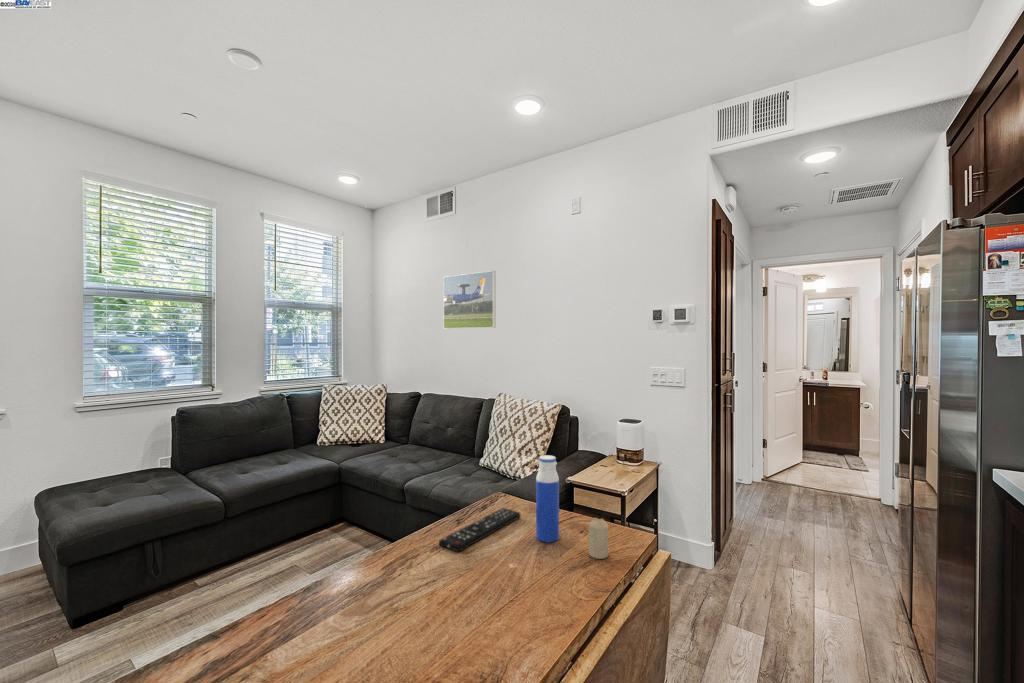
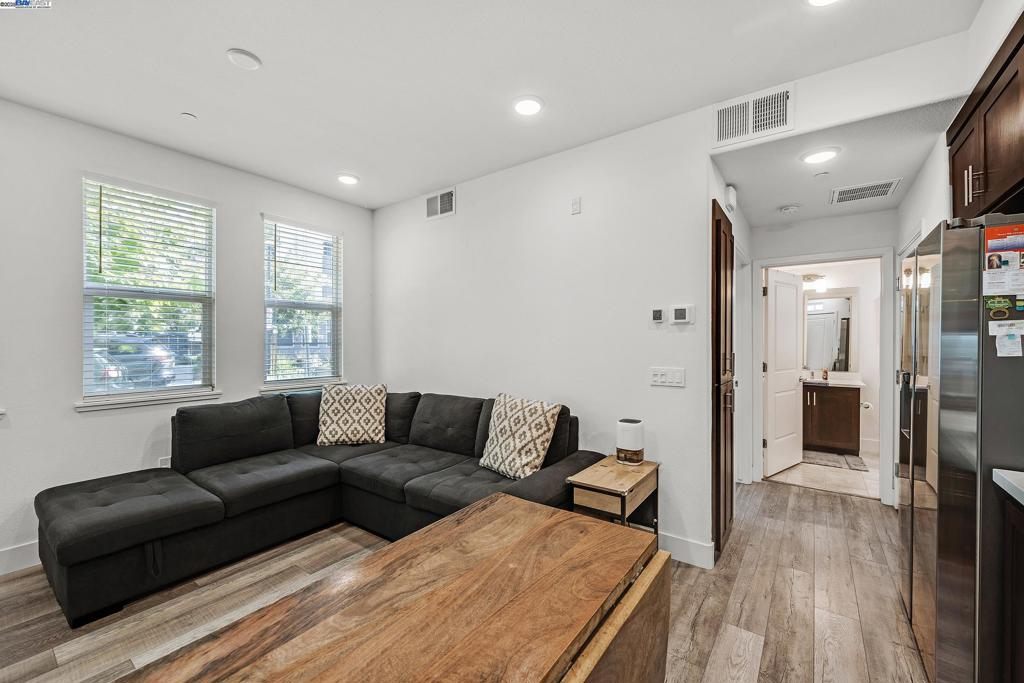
- water bottle [535,454,560,543]
- remote control [438,507,521,553]
- candle [588,517,609,560]
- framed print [443,270,497,330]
